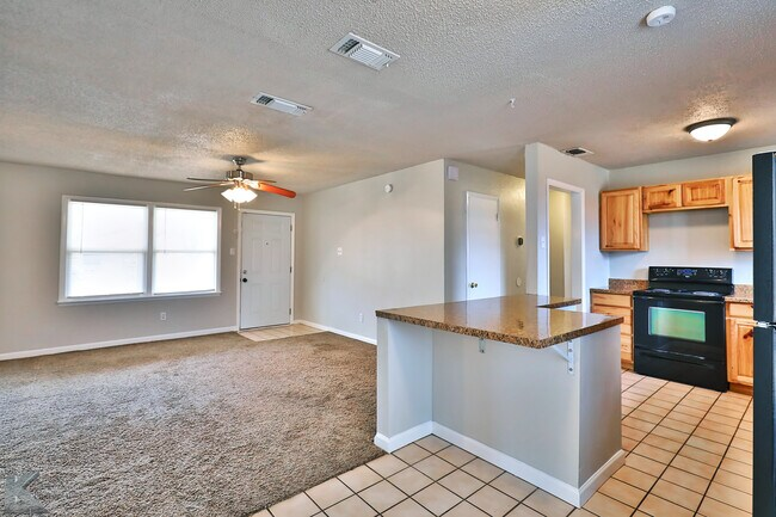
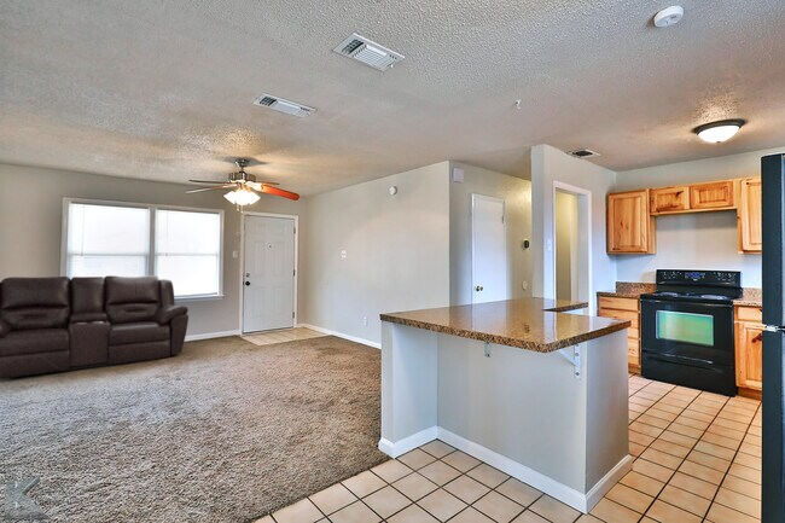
+ sofa [0,274,190,380]
